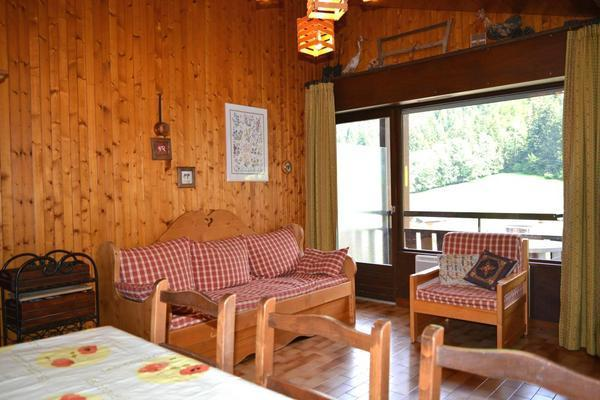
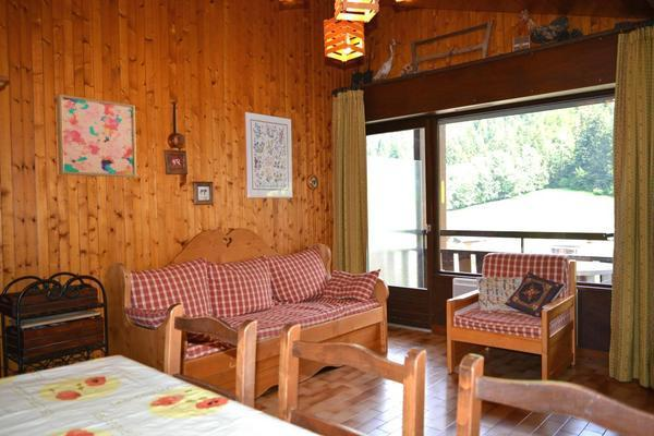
+ wall art [56,93,137,179]
